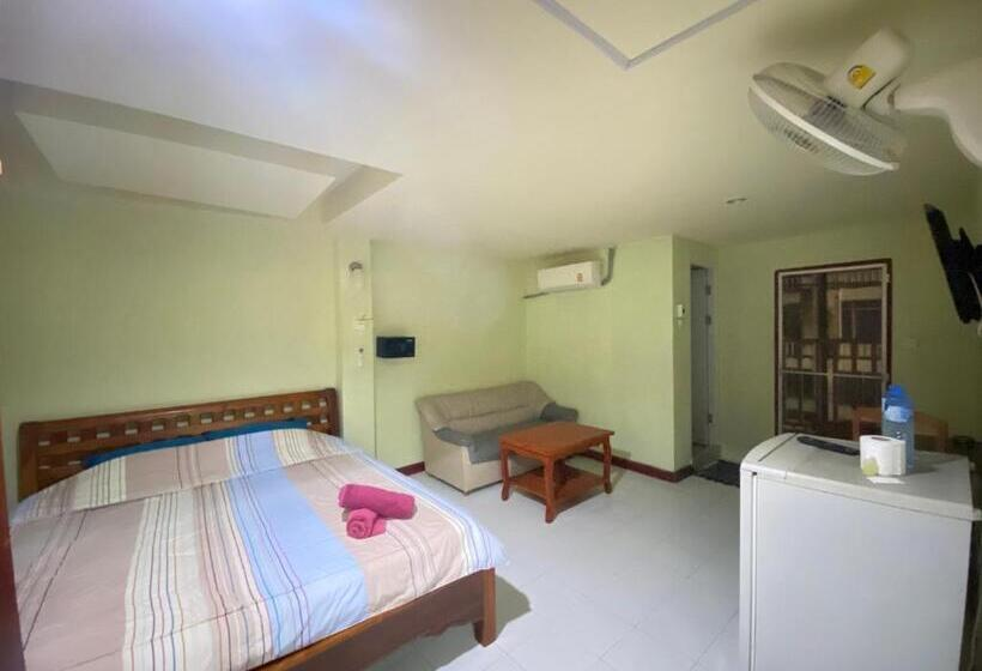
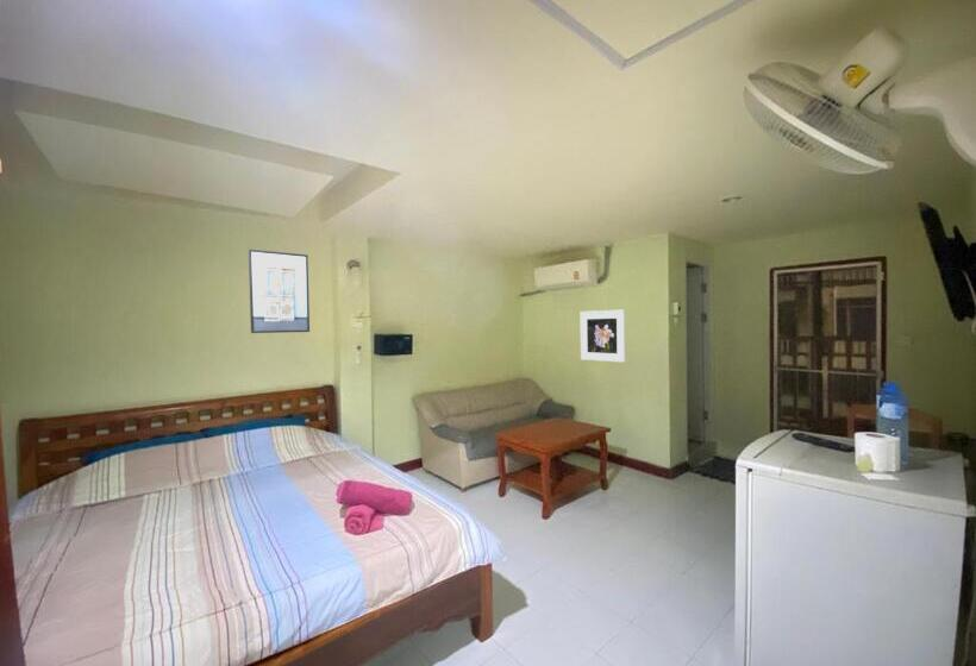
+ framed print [580,308,627,364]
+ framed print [248,249,311,334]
